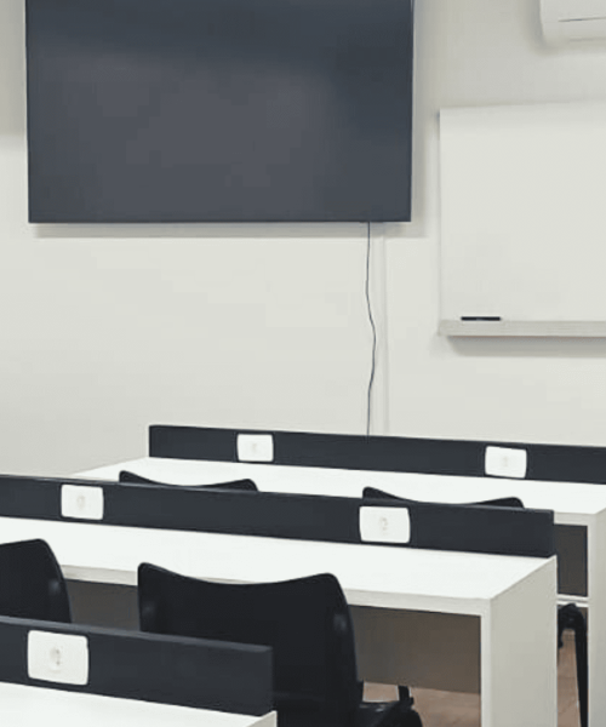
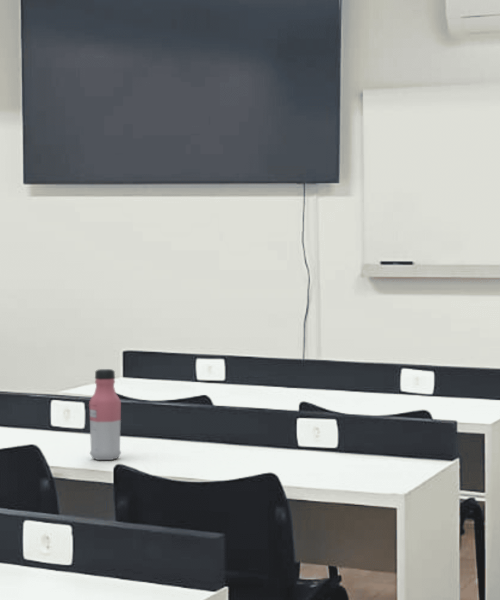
+ water bottle [88,368,122,461]
